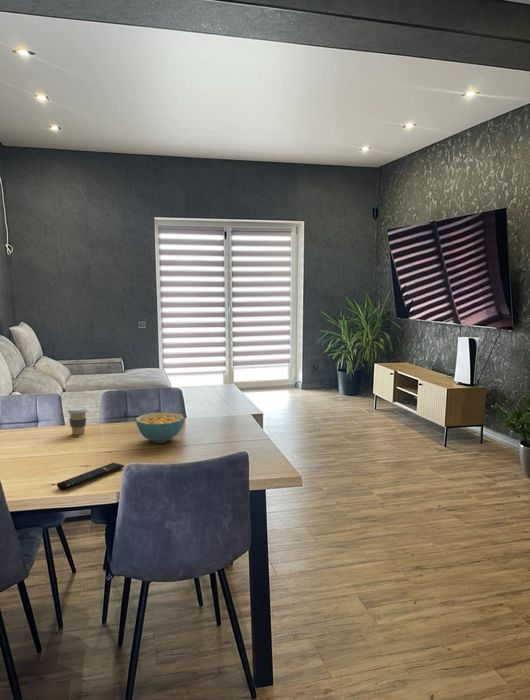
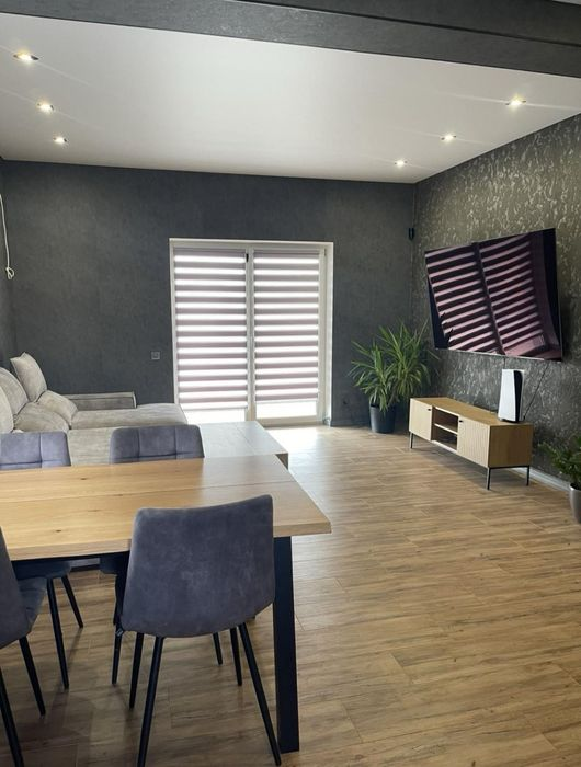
- remote control [56,462,125,491]
- cereal bowl [135,411,185,444]
- coffee cup [67,406,89,436]
